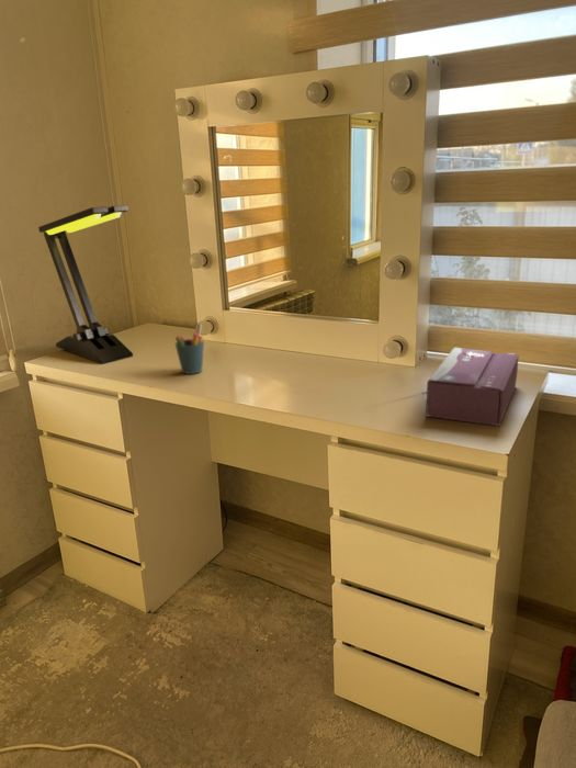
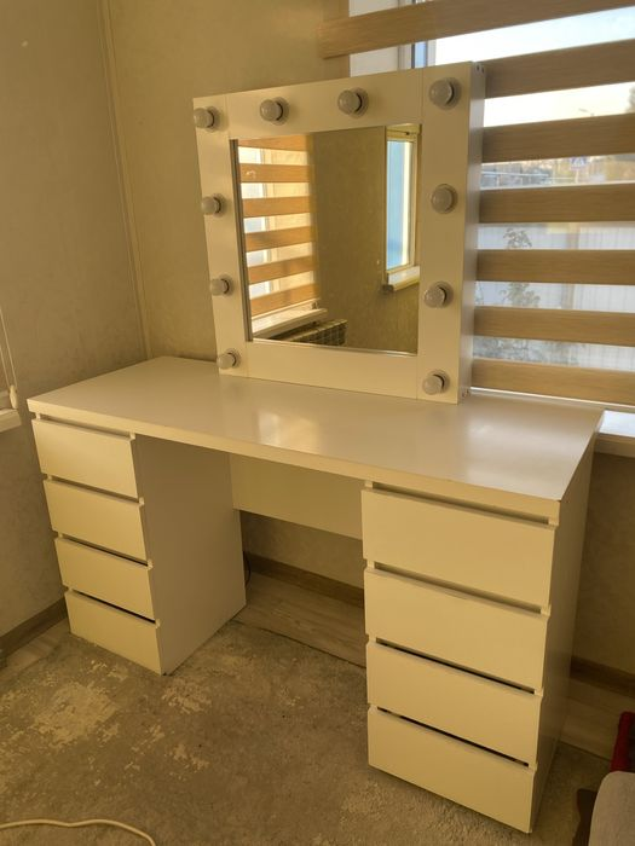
- tissue box [425,347,520,427]
- pen holder [174,323,205,375]
- desk lamp [37,204,134,365]
